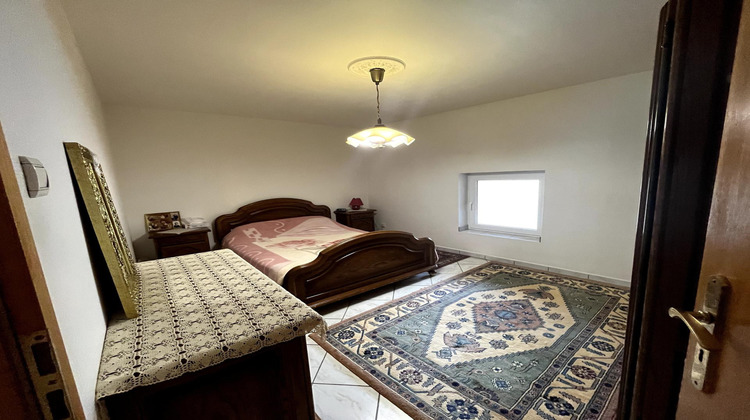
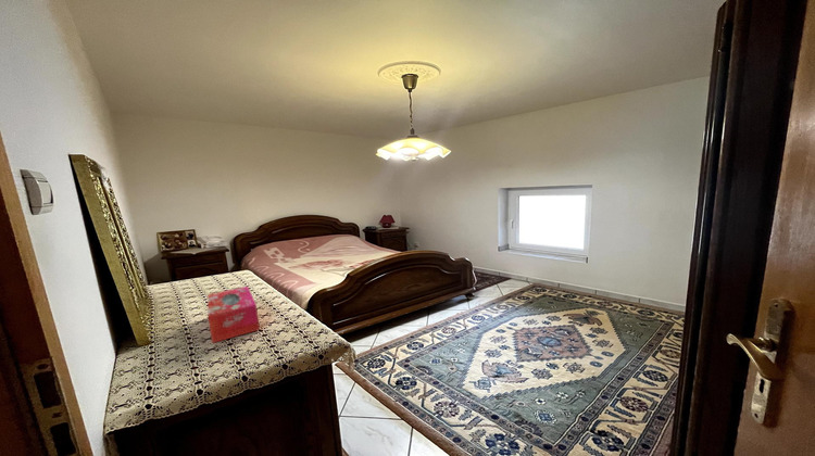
+ tissue box [206,286,261,344]
